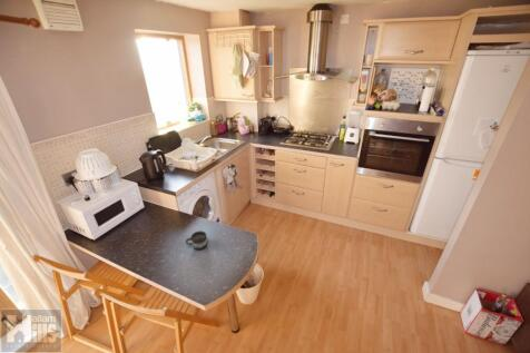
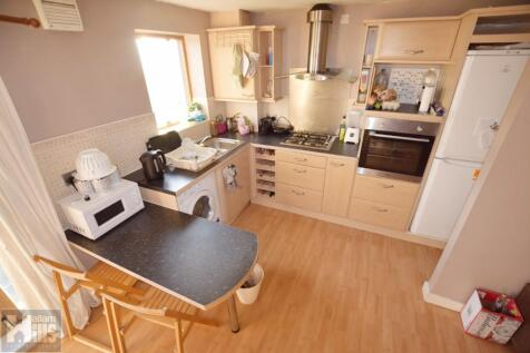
- mug [185,231,208,251]
